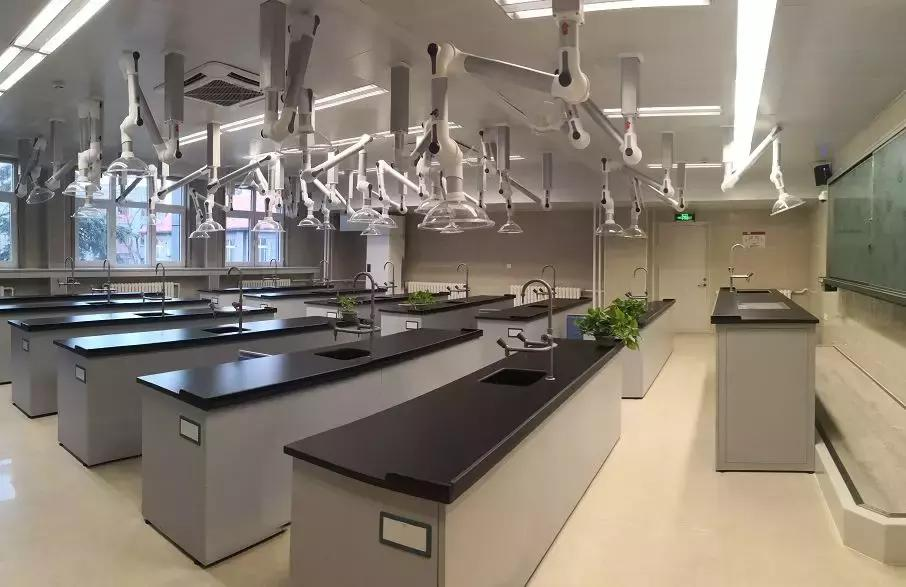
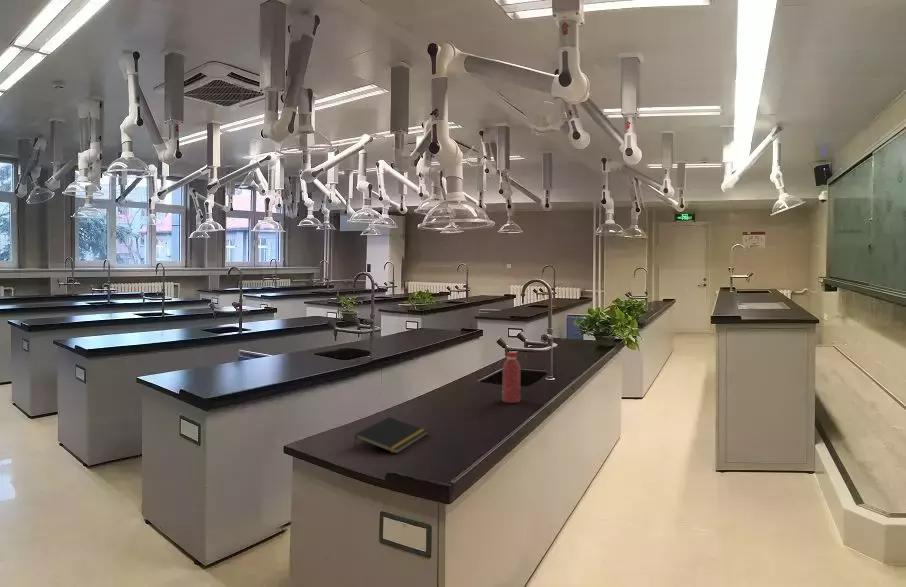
+ beverage bottle [501,351,522,404]
+ notepad [353,416,429,455]
